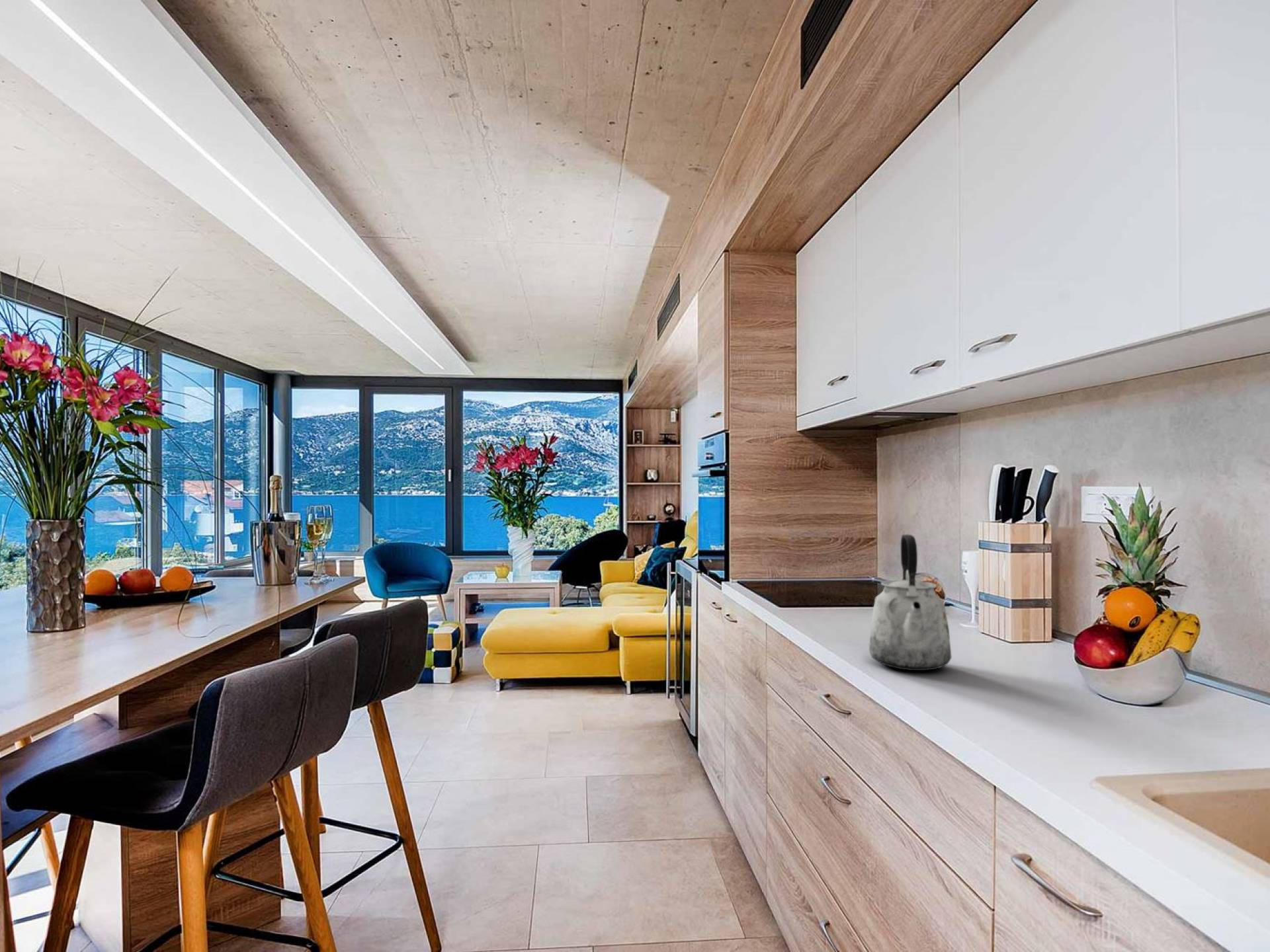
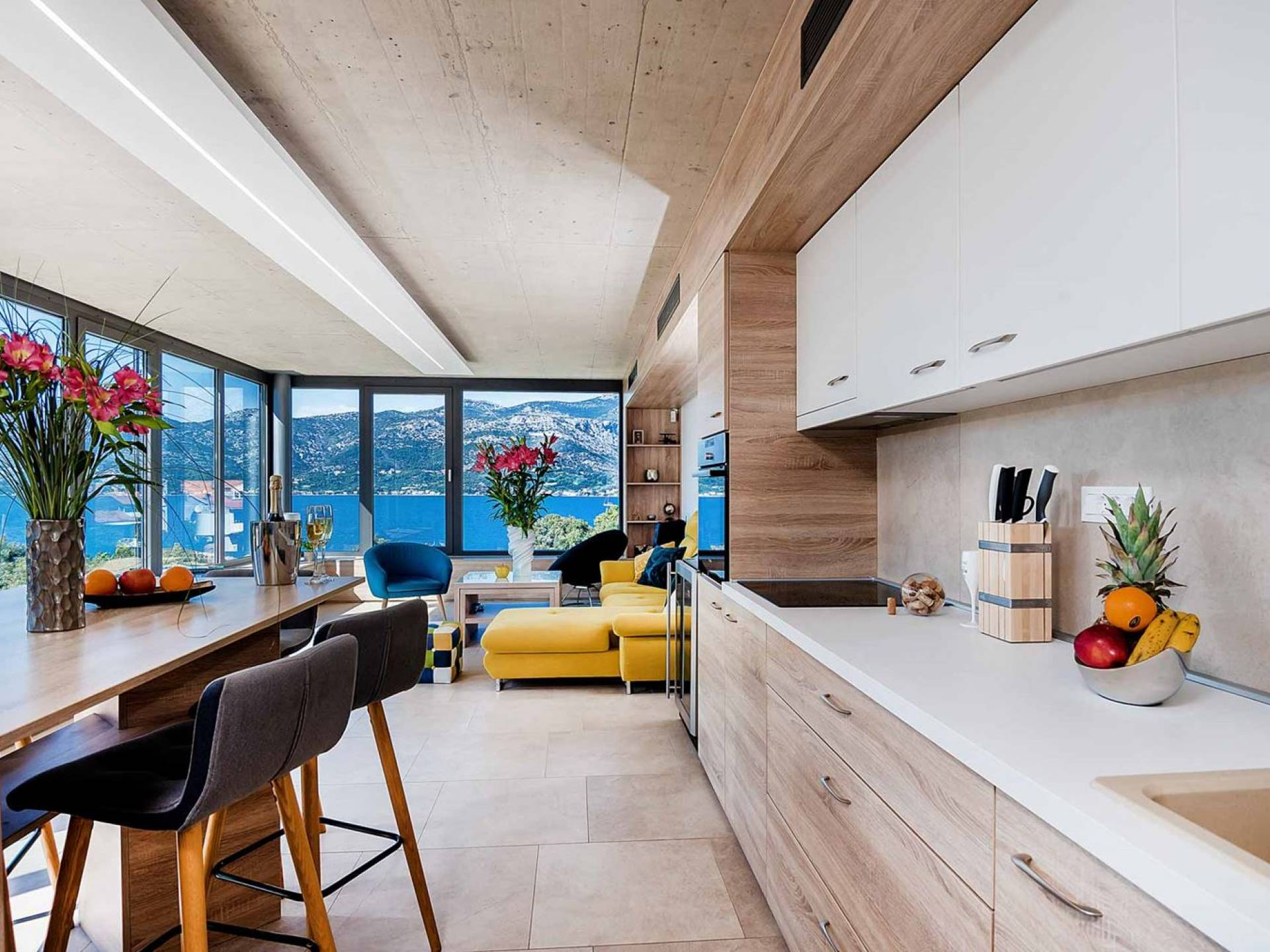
- kettle [868,534,952,671]
